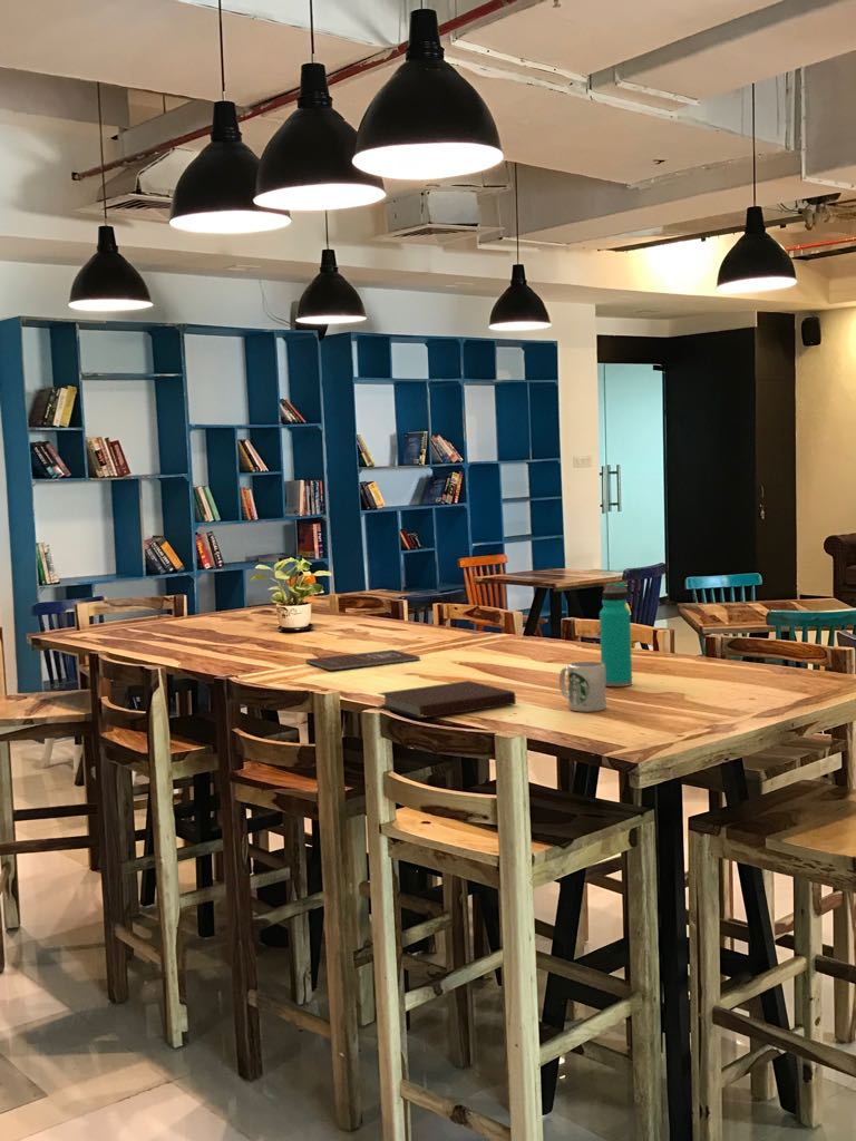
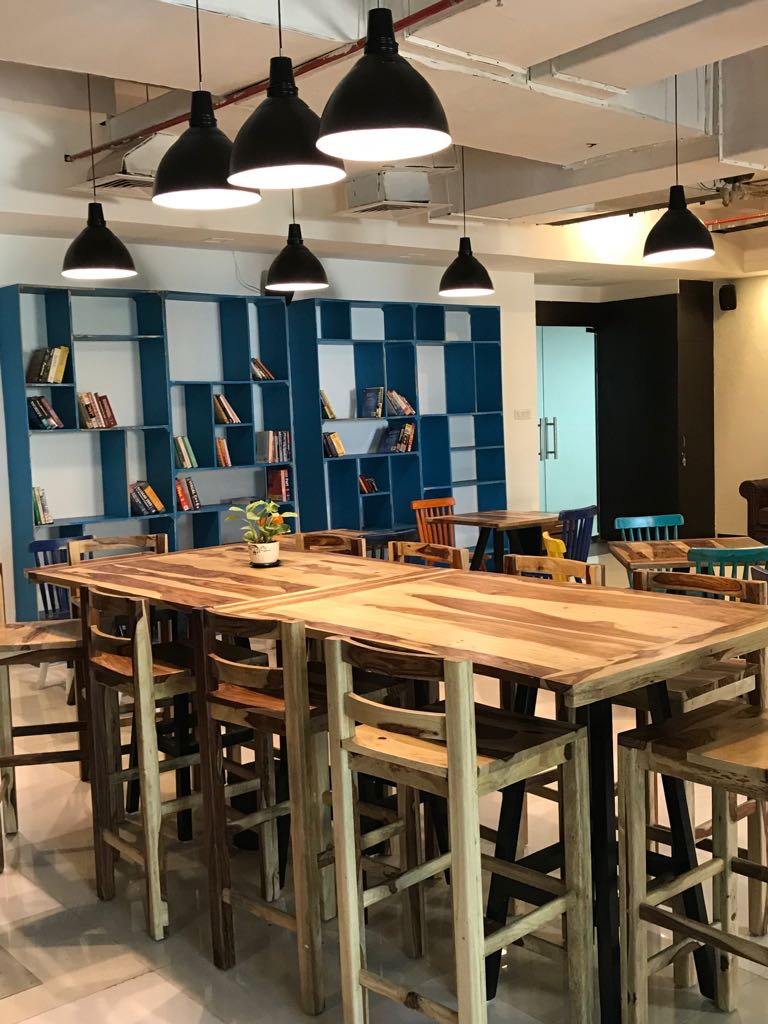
- notebook [377,680,517,720]
- book [304,648,421,672]
- mug [558,661,607,713]
- water bottle [599,581,633,687]
